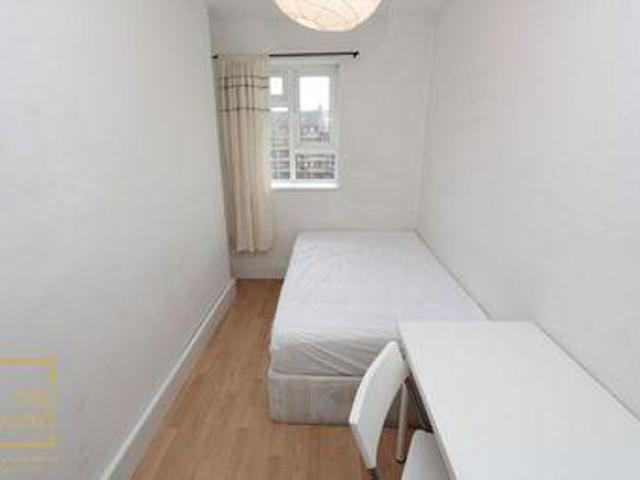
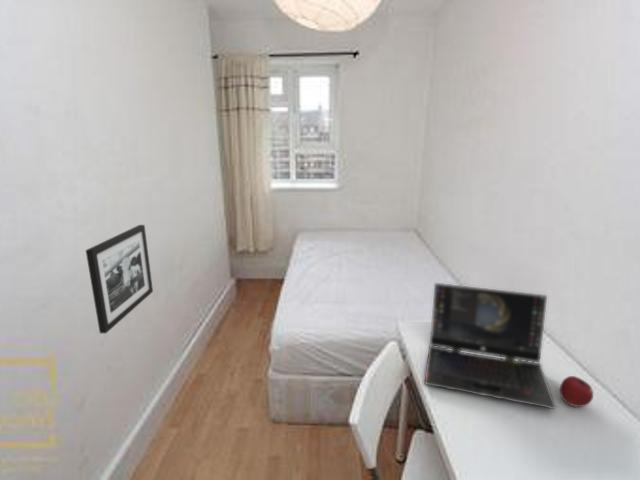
+ picture frame [85,224,154,334]
+ laptop computer [423,282,557,410]
+ apple [559,375,594,408]
